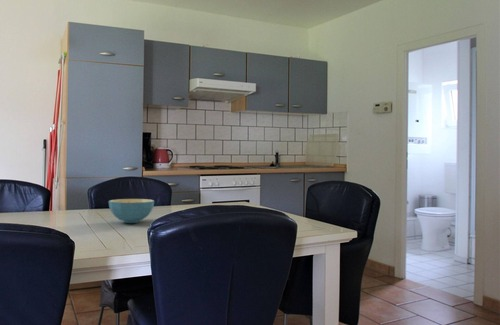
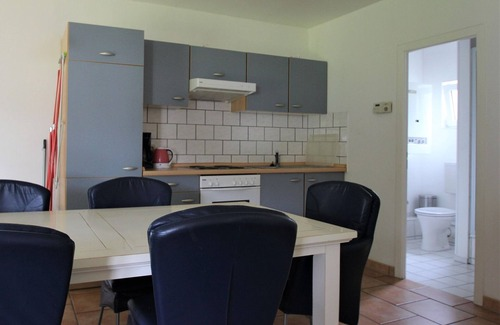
- cereal bowl [108,198,155,224]
